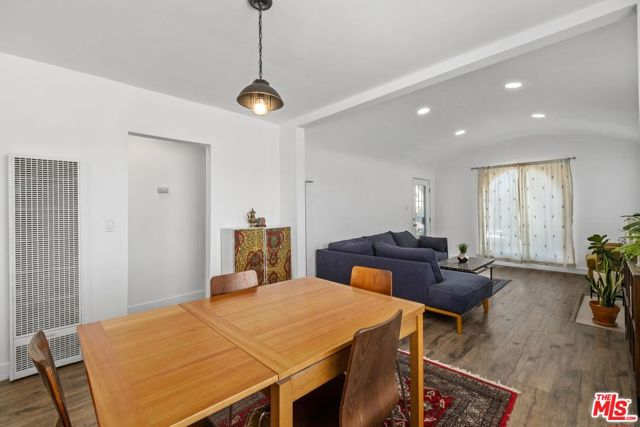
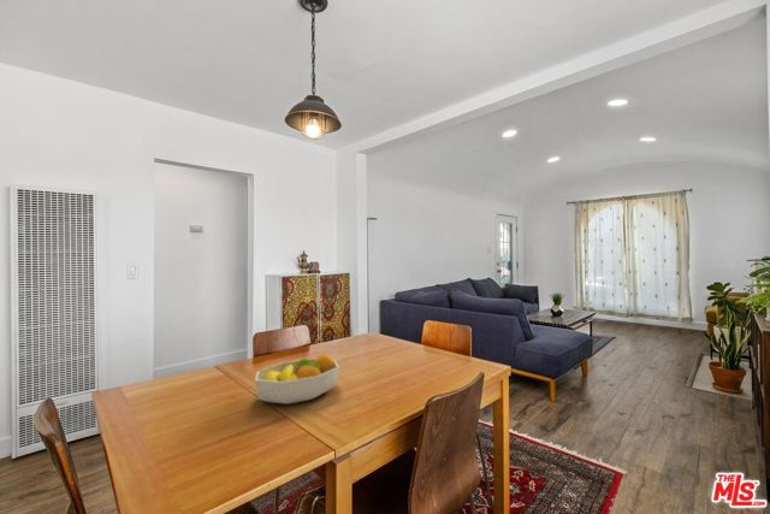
+ fruit bowl [254,351,340,406]
